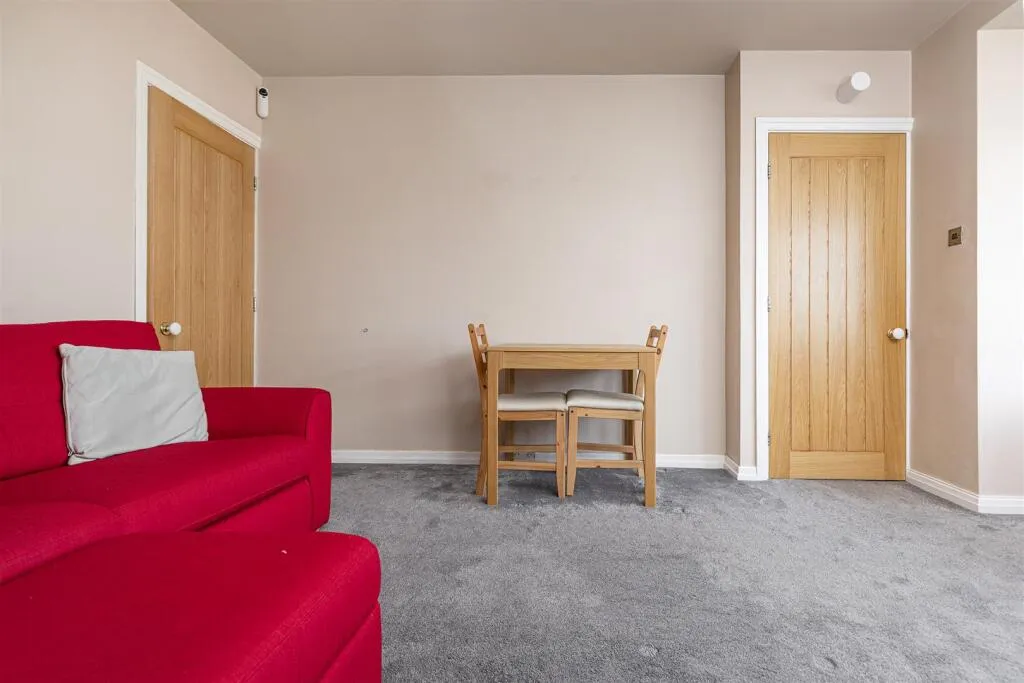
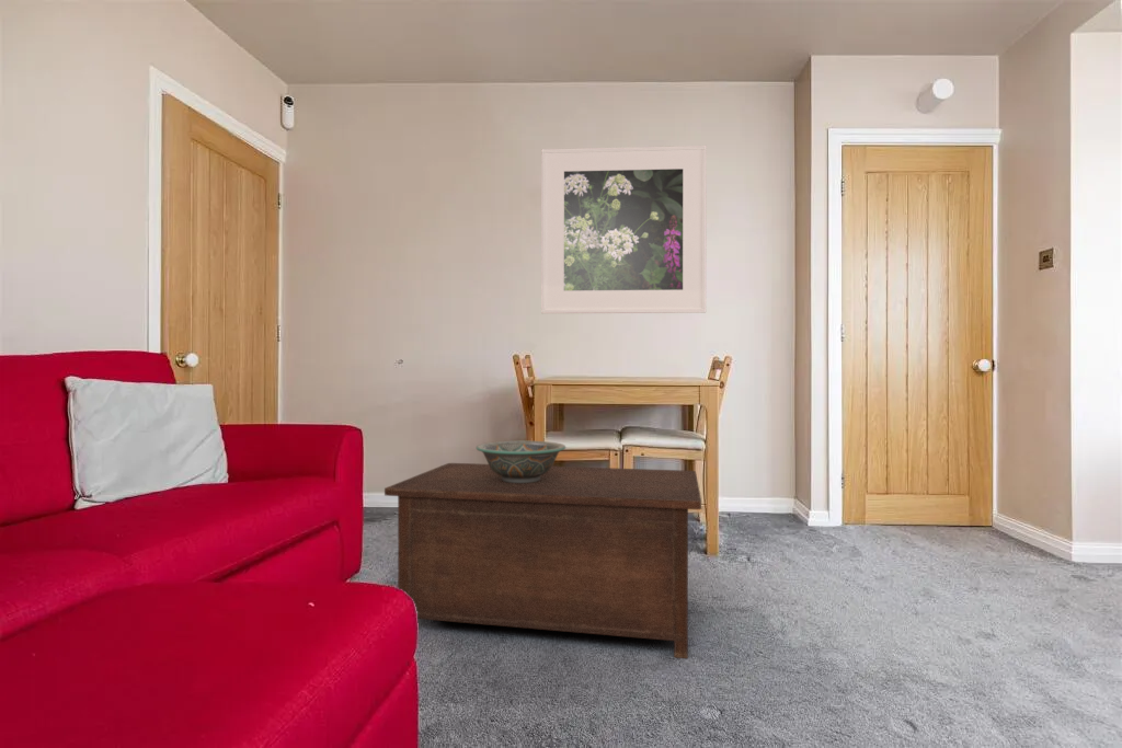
+ decorative bowl [476,440,566,483]
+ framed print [540,145,708,314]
+ cabinet [383,462,702,659]
